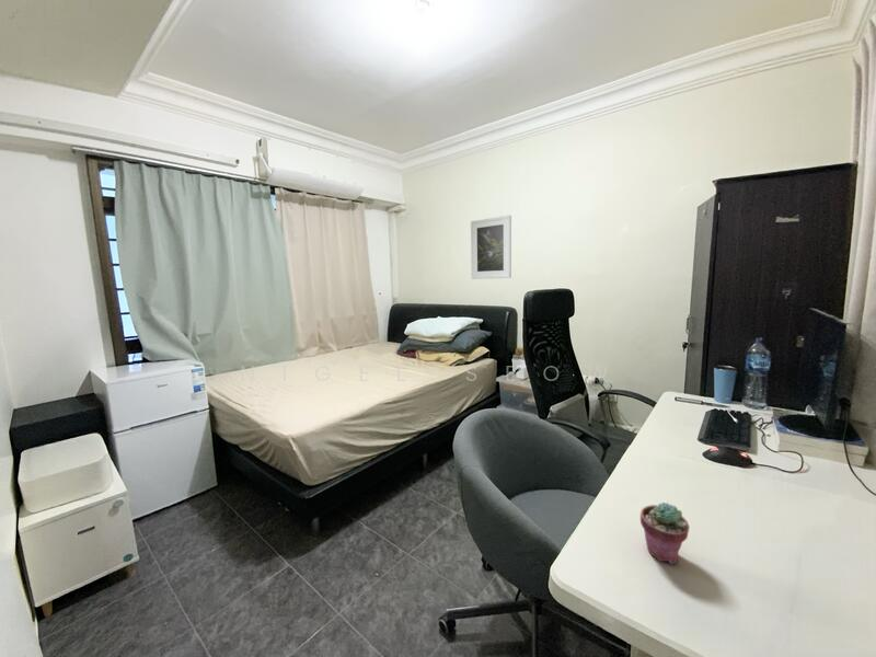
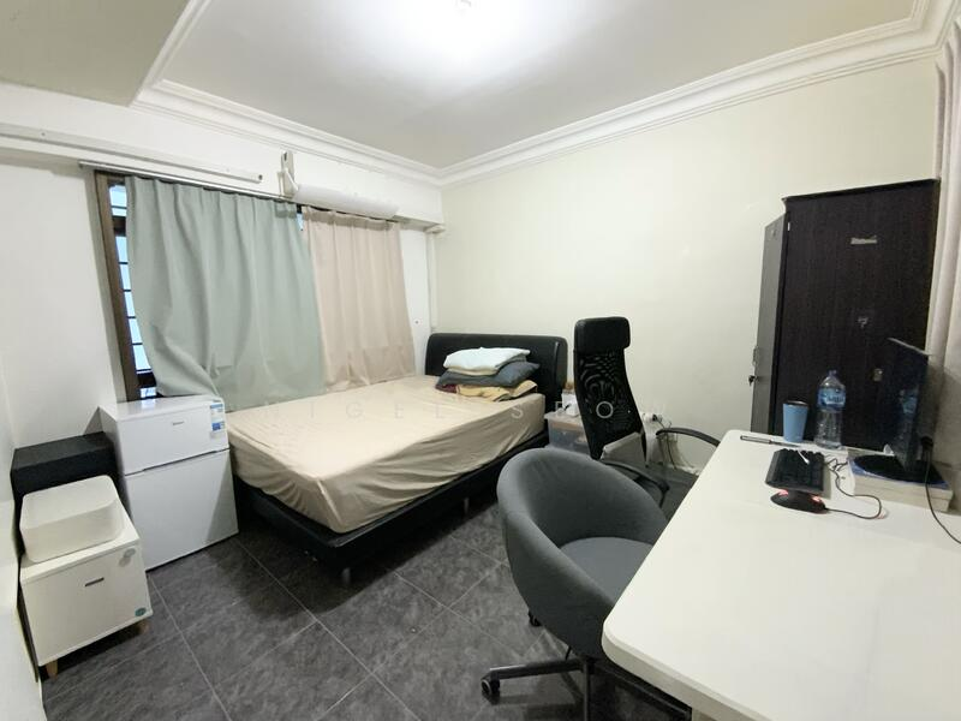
- potted succulent [639,502,690,565]
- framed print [470,215,512,280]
